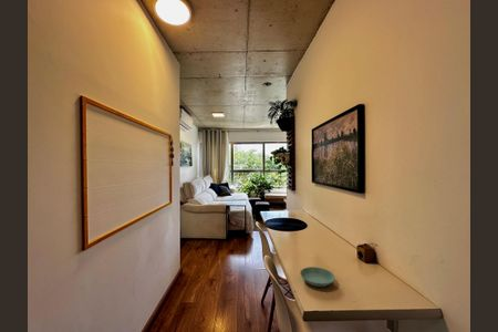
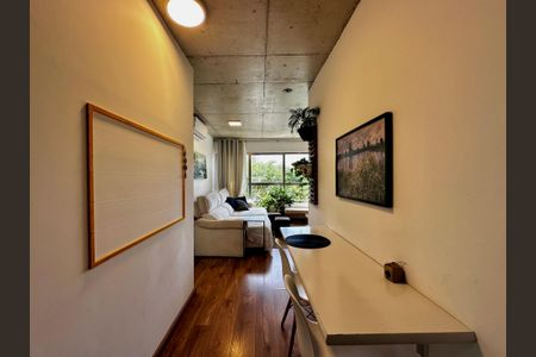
- saucer [299,266,335,288]
